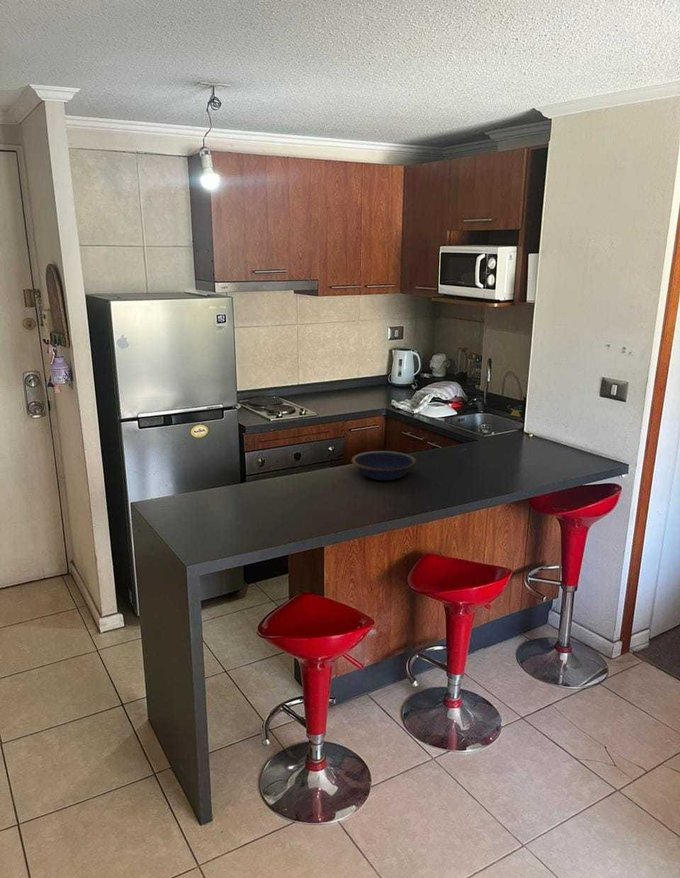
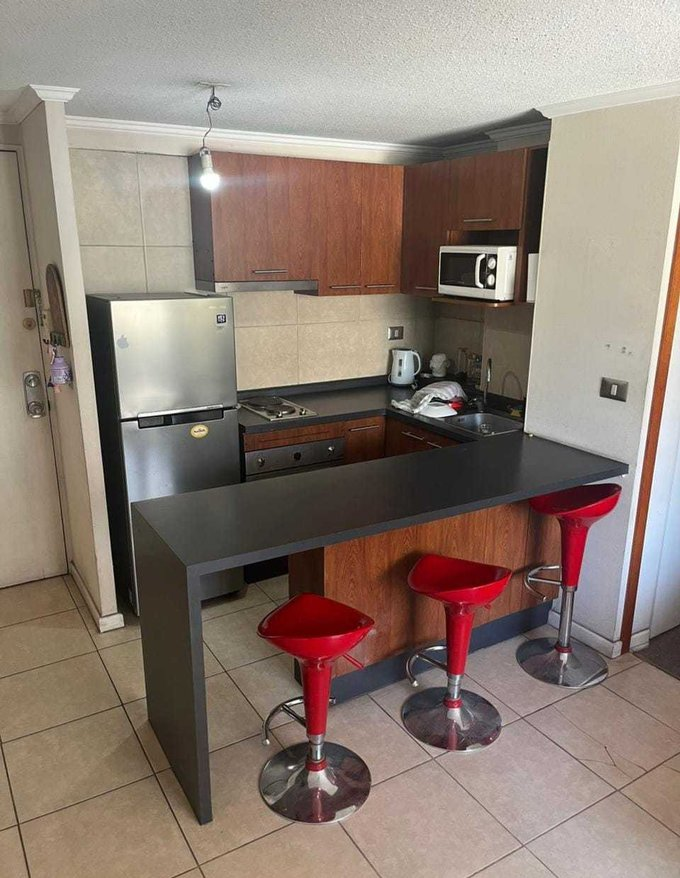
- bowl [351,450,417,481]
